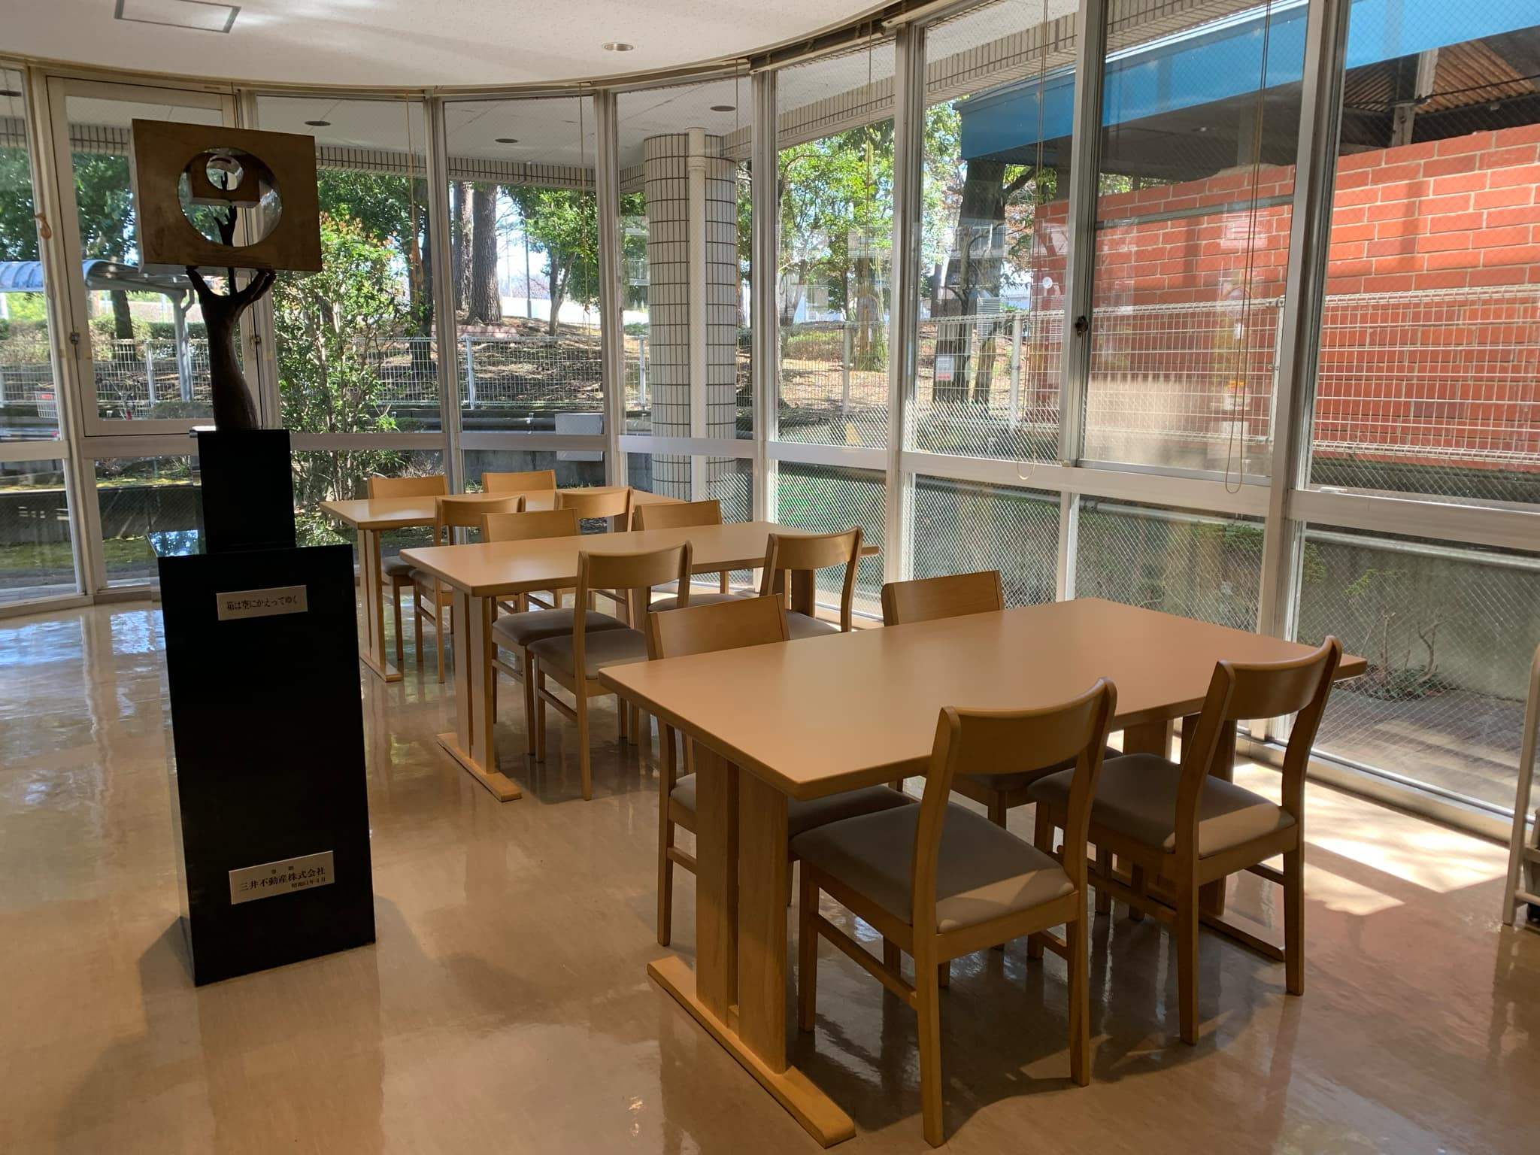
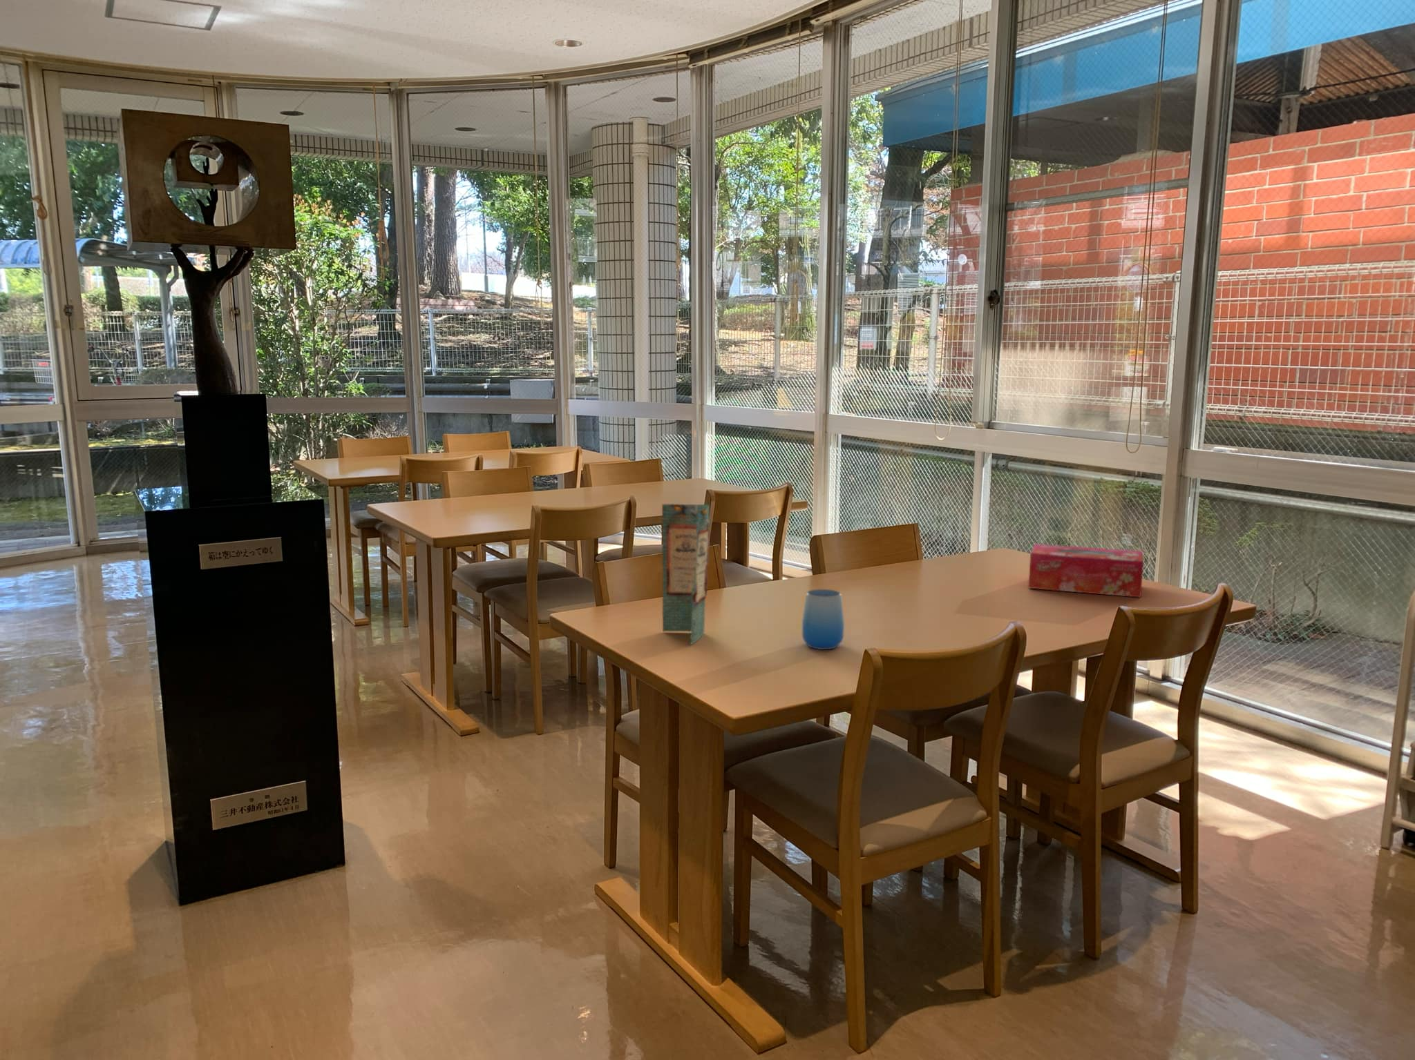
+ cup [801,589,845,650]
+ tissue box [1027,543,1144,598]
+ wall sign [661,503,710,646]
